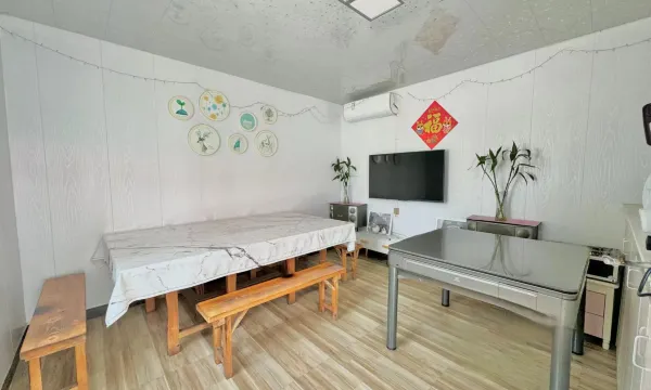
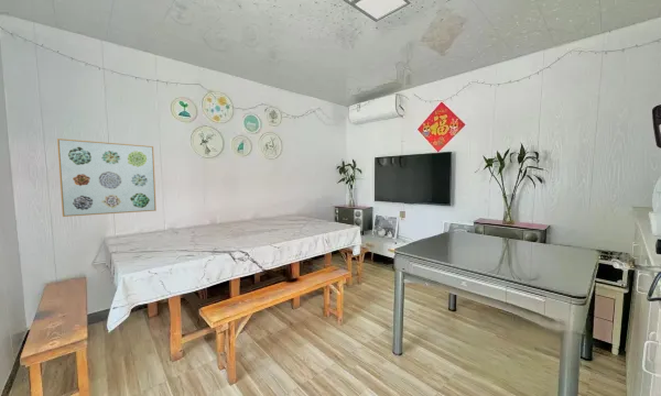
+ wall art [56,138,158,218]
